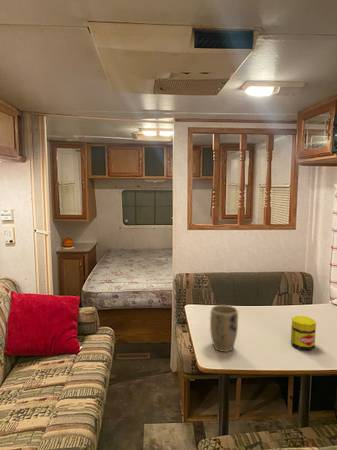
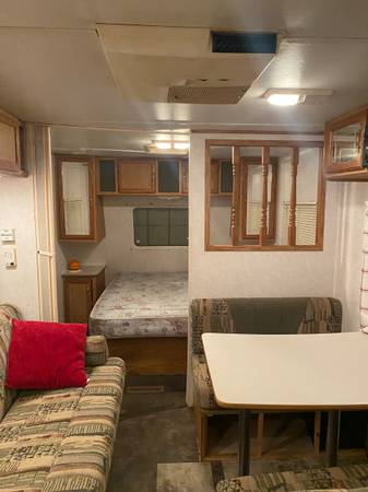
- plant pot [209,304,239,353]
- jar [290,315,317,351]
